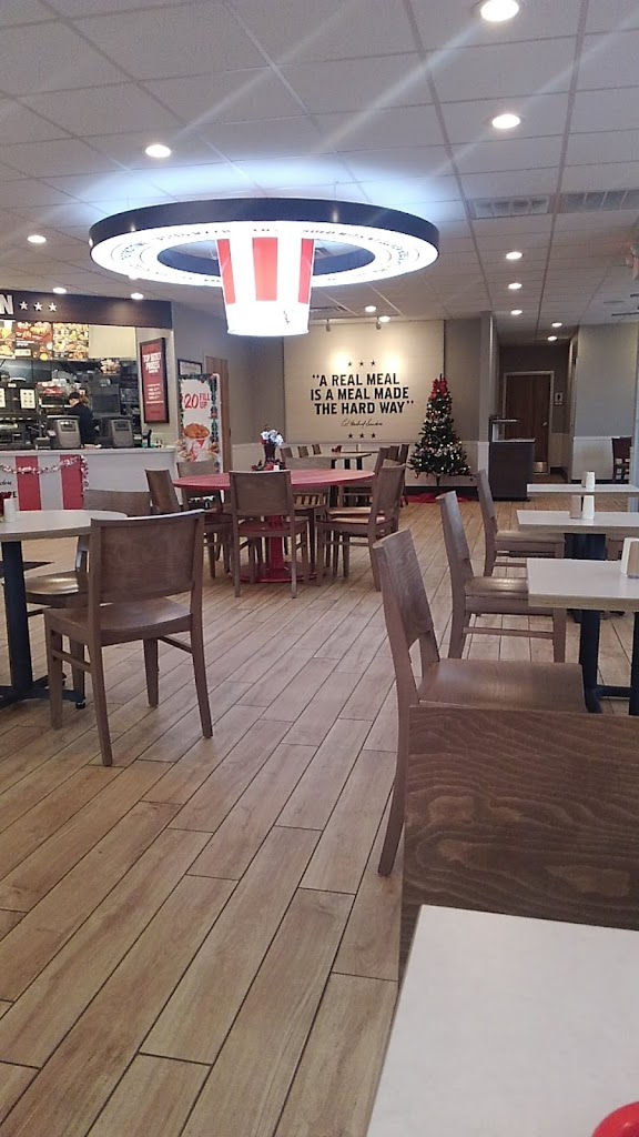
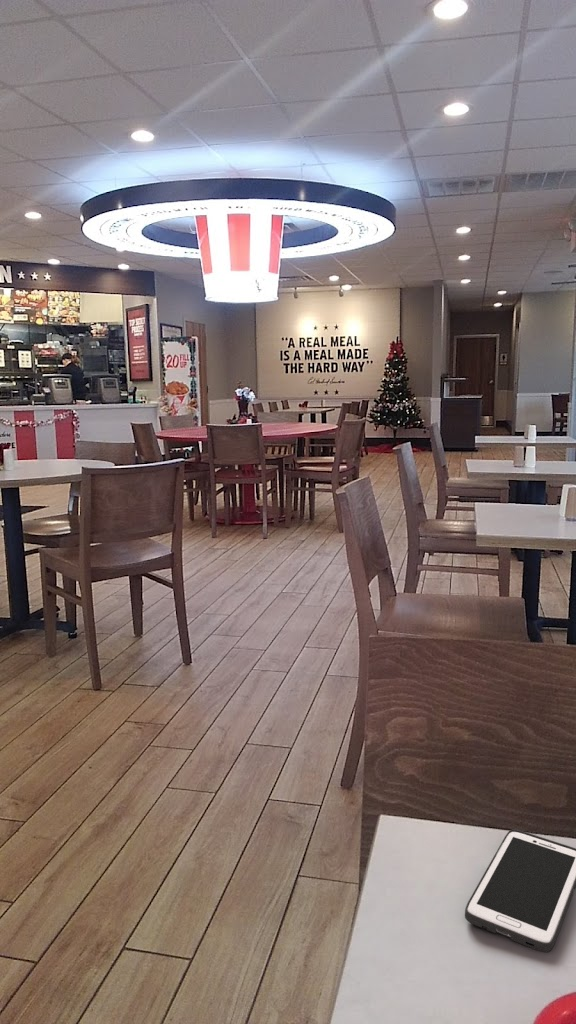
+ cell phone [464,828,576,953]
